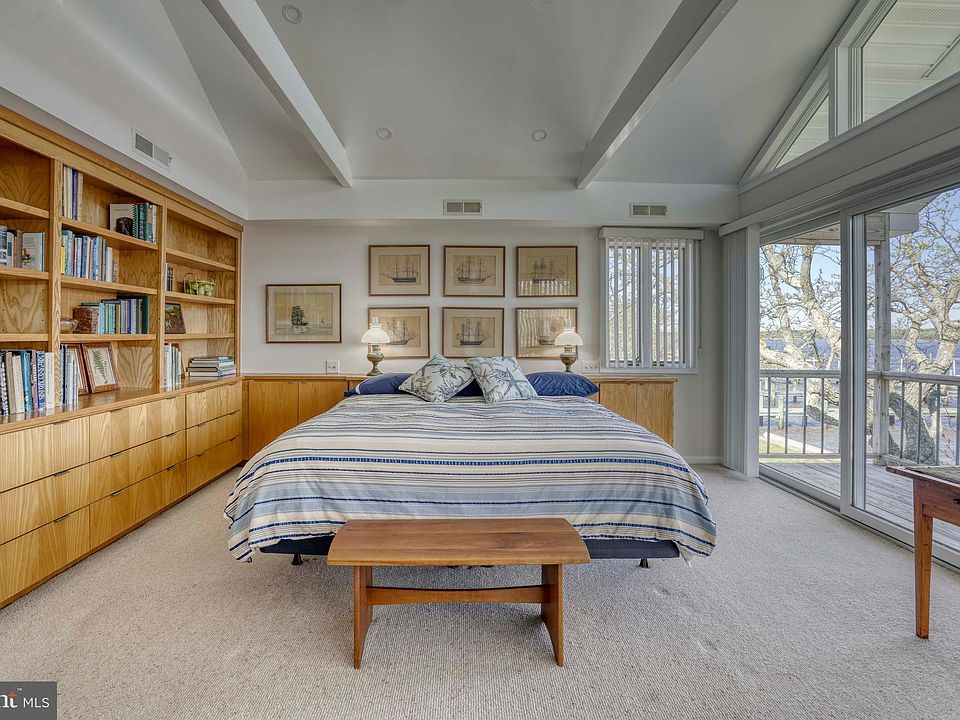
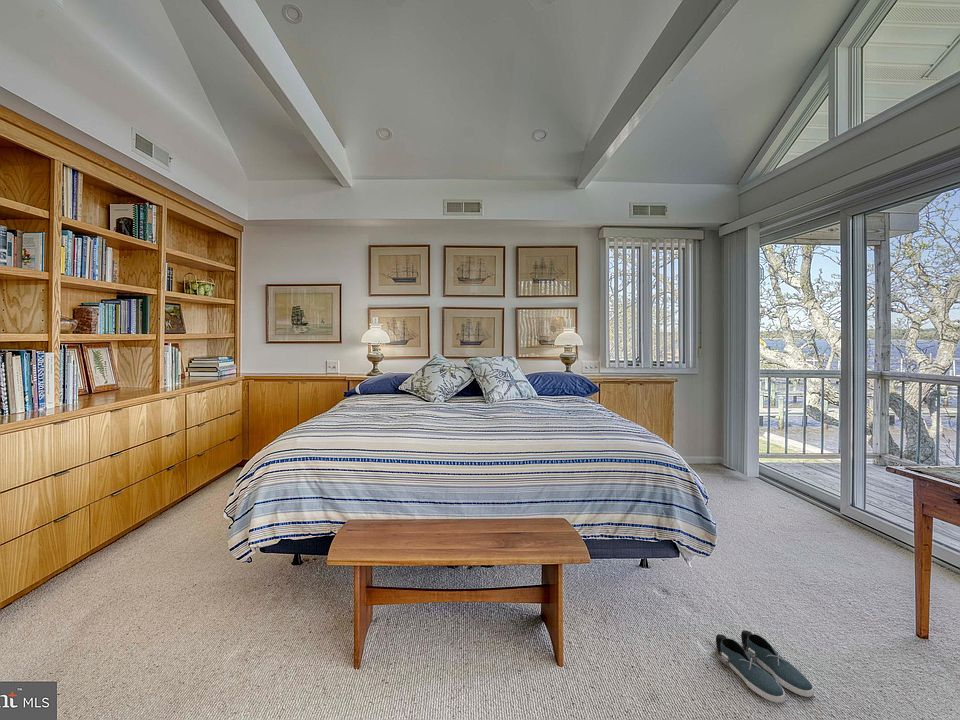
+ shoe [715,629,814,704]
